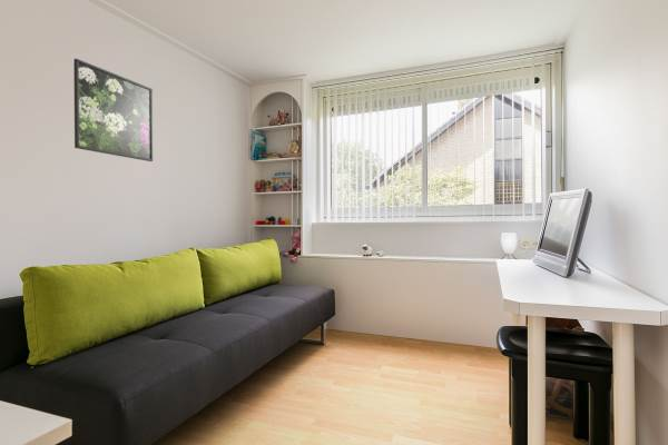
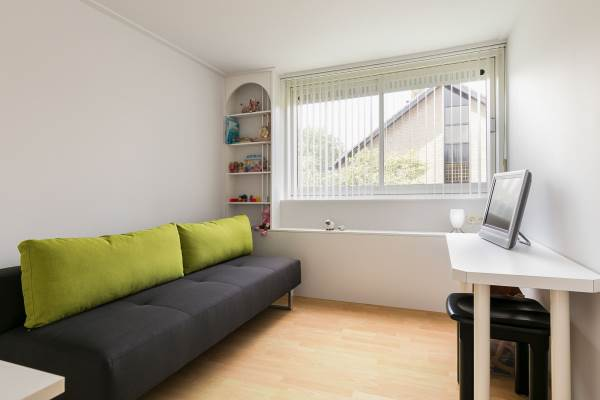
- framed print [72,58,154,162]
